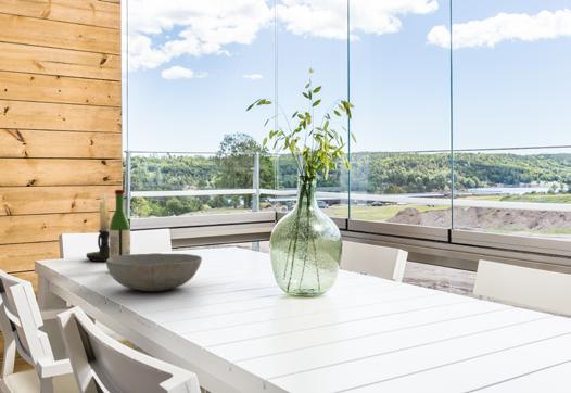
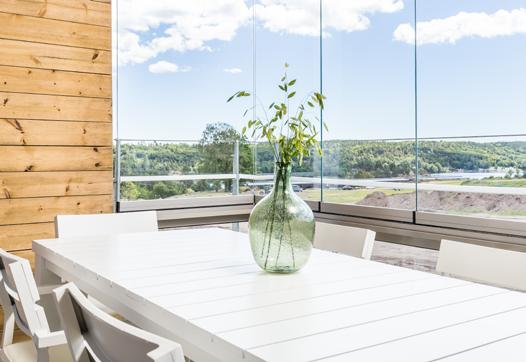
- candle holder [86,192,111,263]
- wine bottle [109,189,131,258]
- bowl [105,252,203,292]
